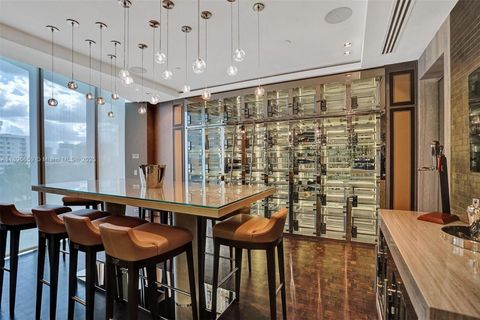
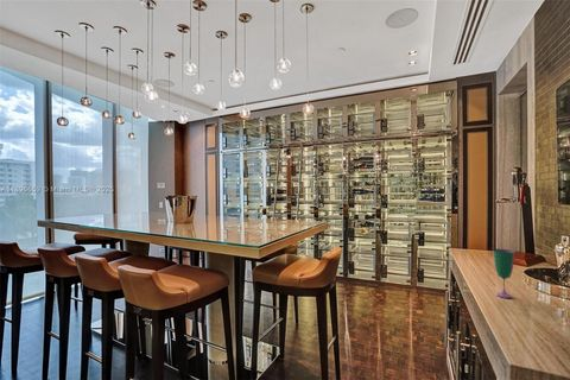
+ wine glass [492,248,517,299]
